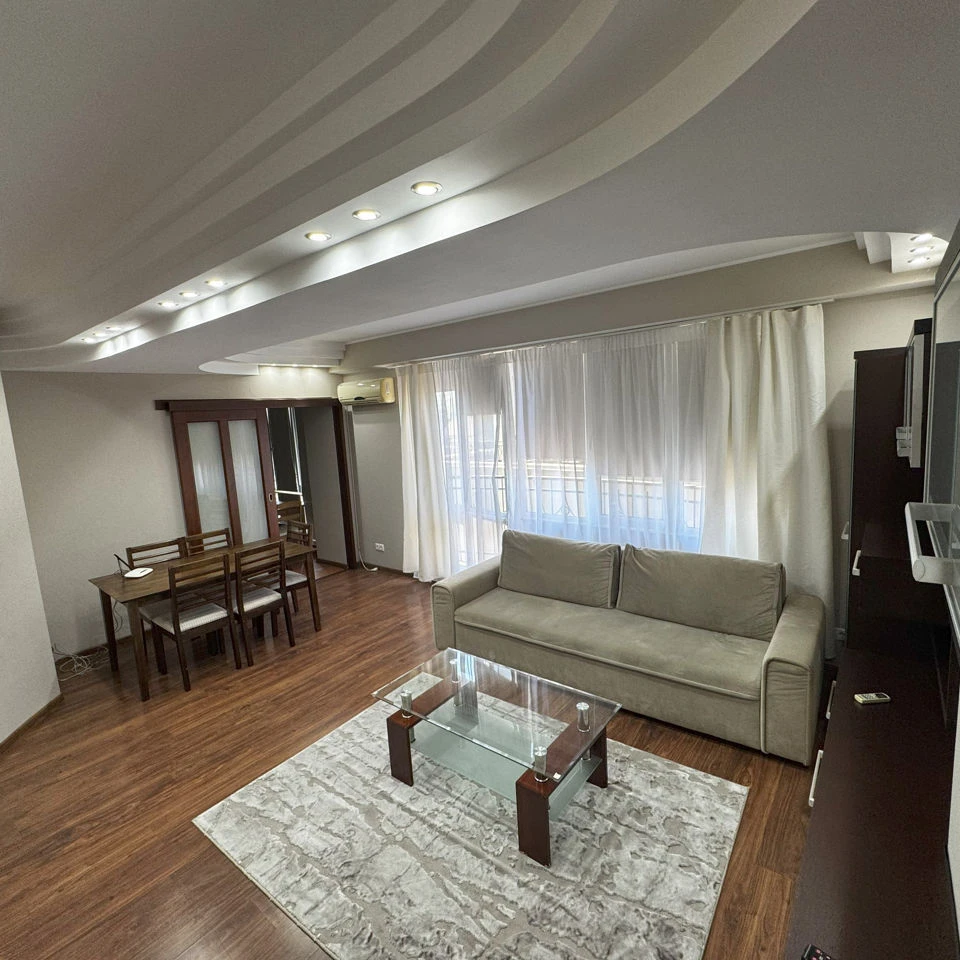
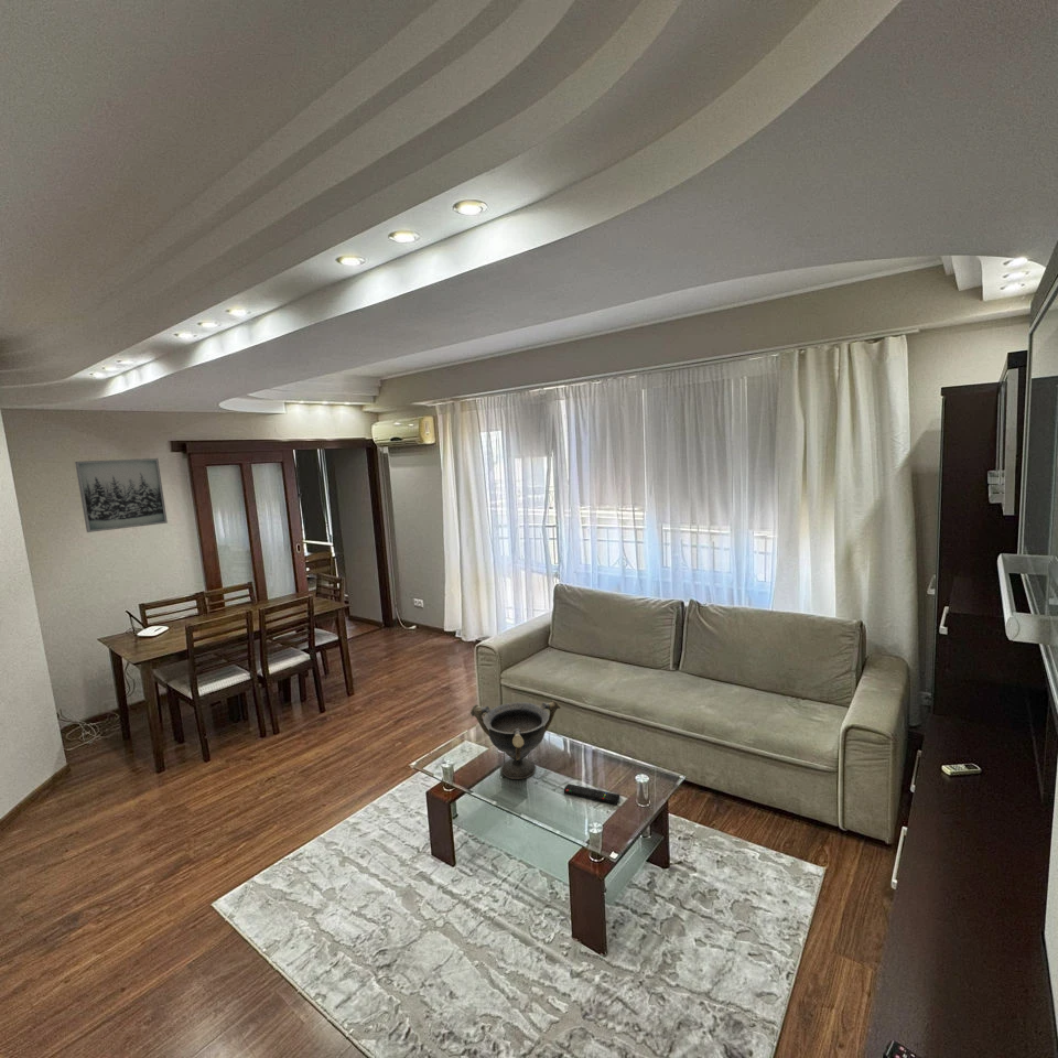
+ remote control [563,782,620,806]
+ decorative bowl [469,700,562,780]
+ wall art [74,457,169,533]
